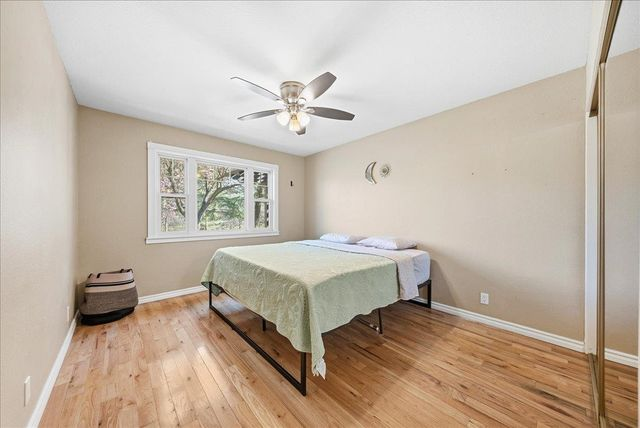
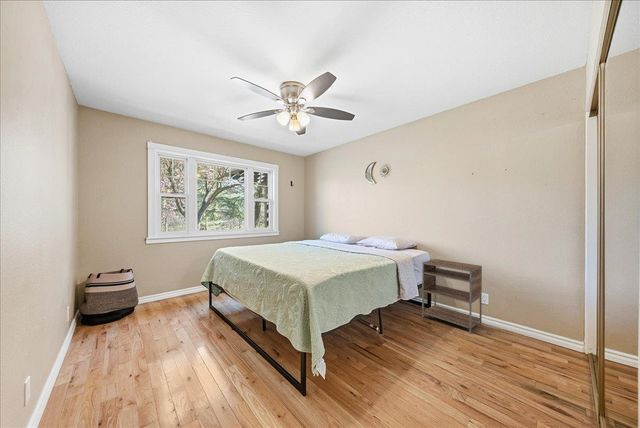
+ nightstand [421,258,483,335]
